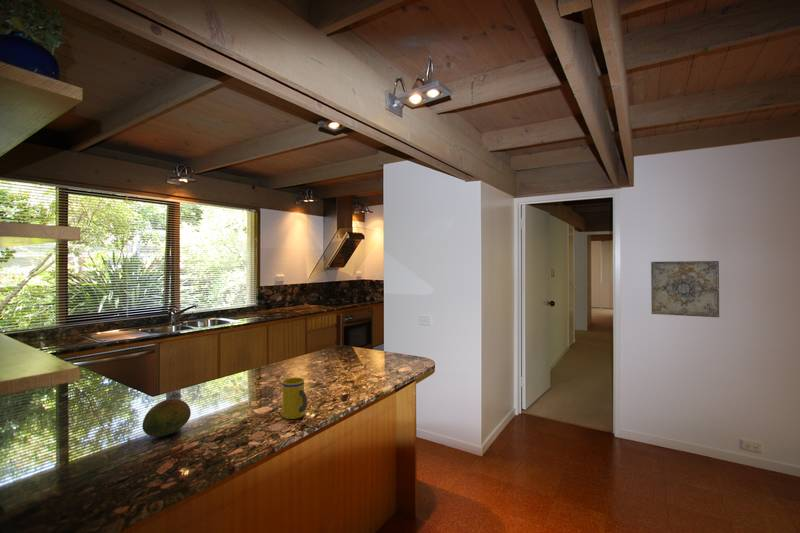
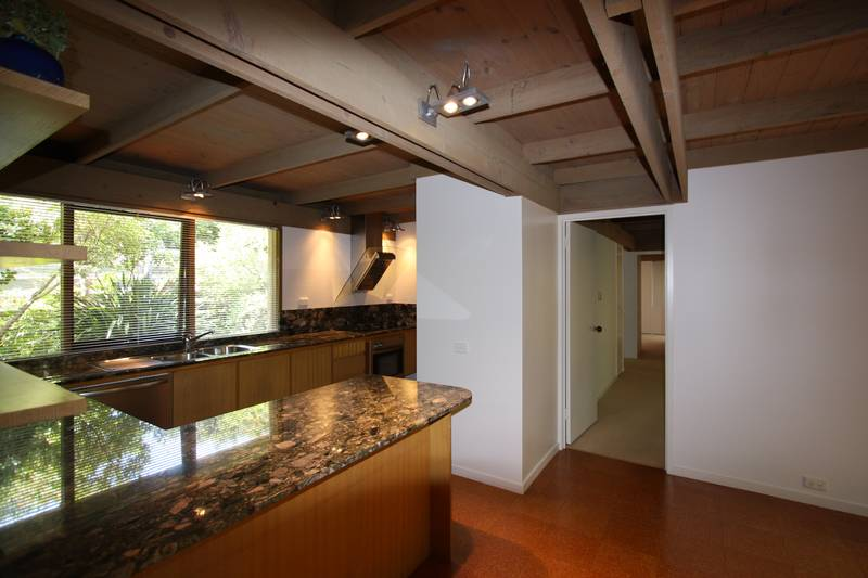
- mug [282,377,308,420]
- fruit [141,398,192,438]
- wall art [650,260,720,318]
